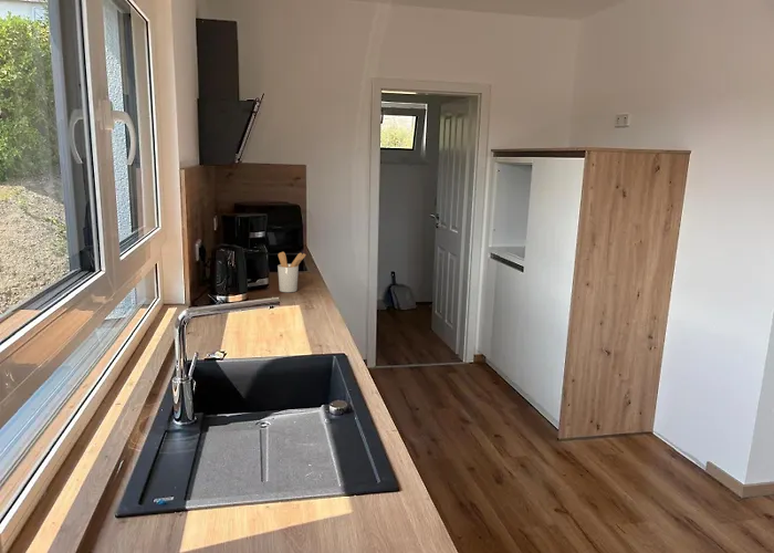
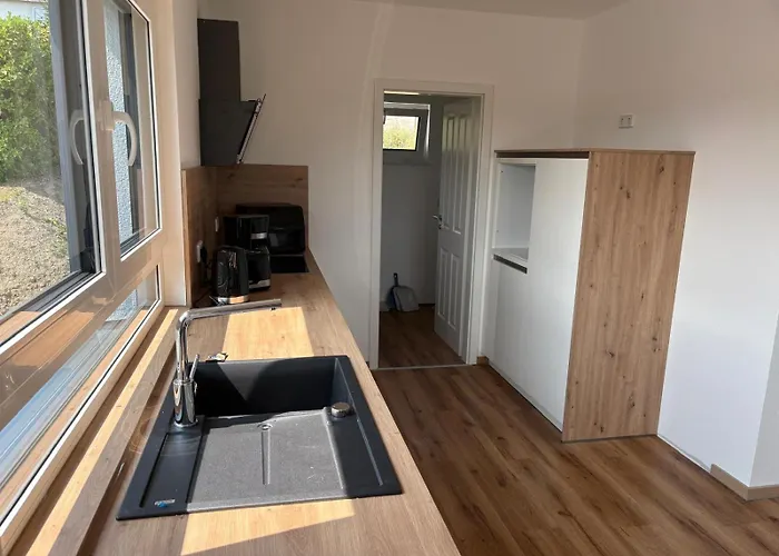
- utensil holder [276,251,307,293]
